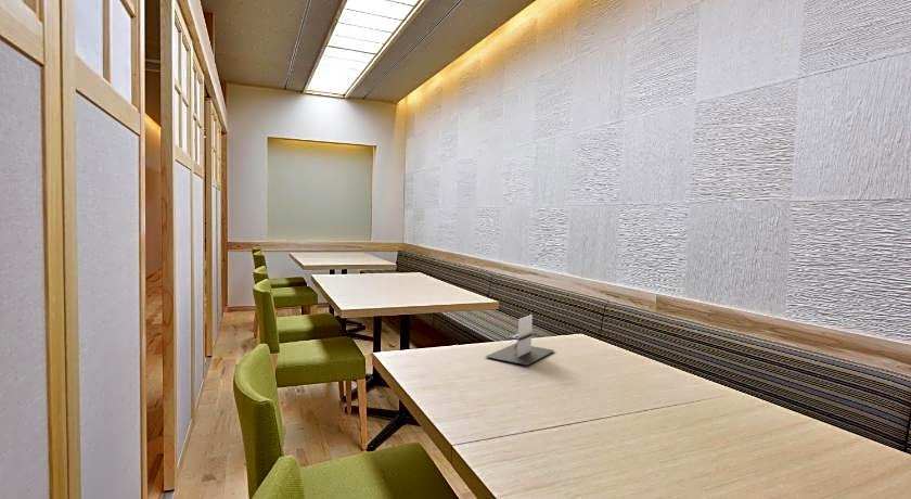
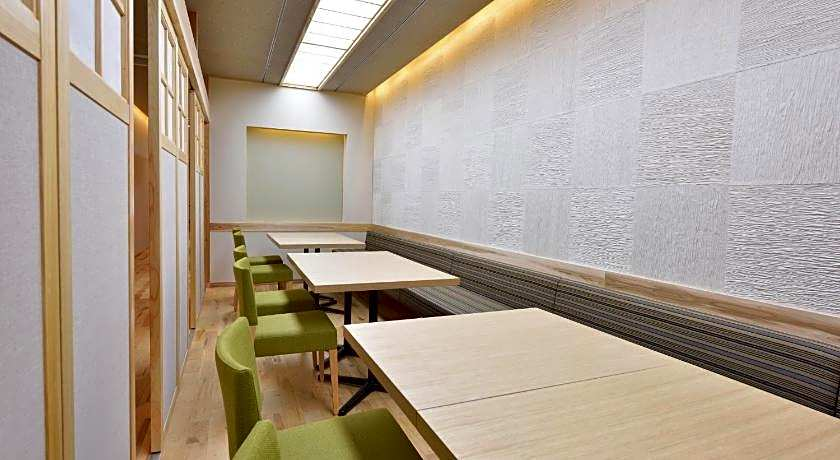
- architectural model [484,314,555,366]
